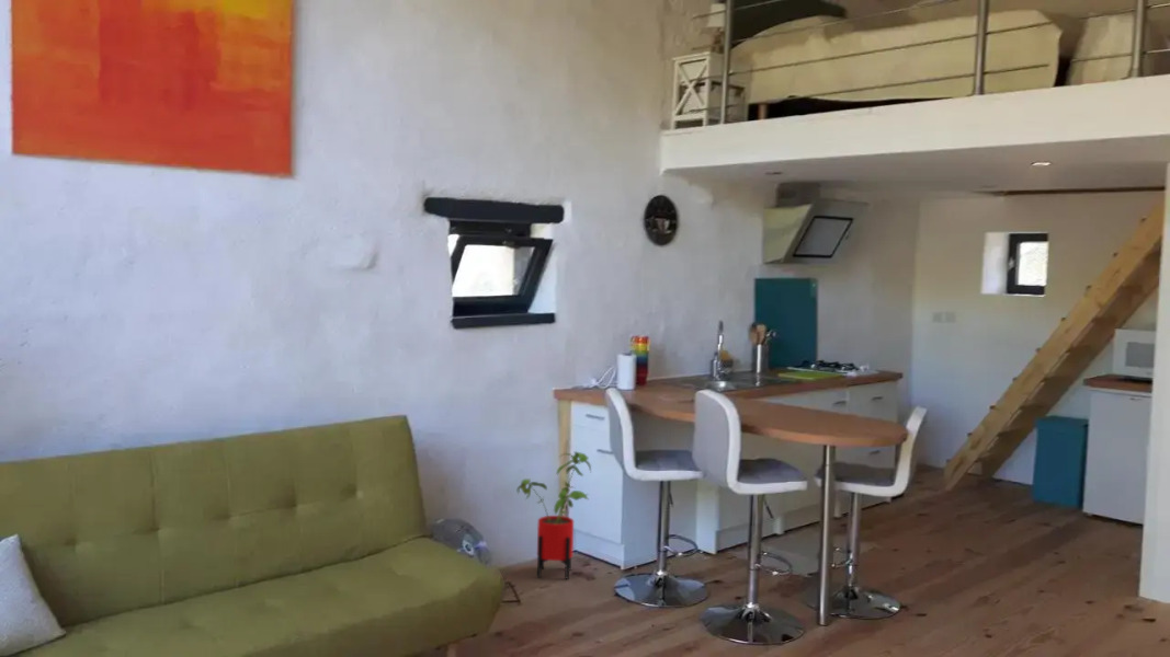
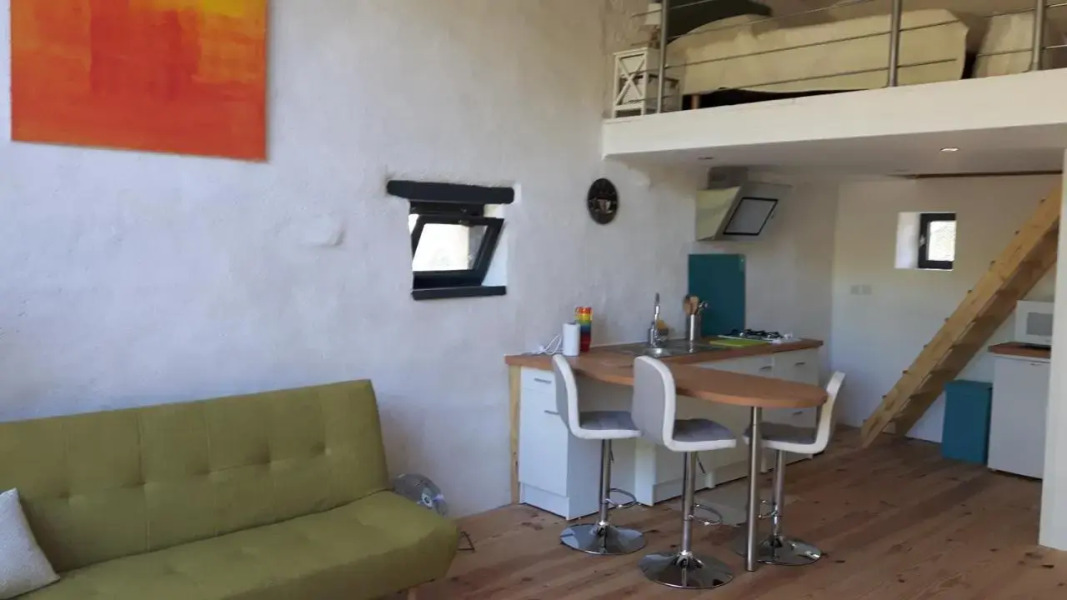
- house plant [516,450,592,580]
